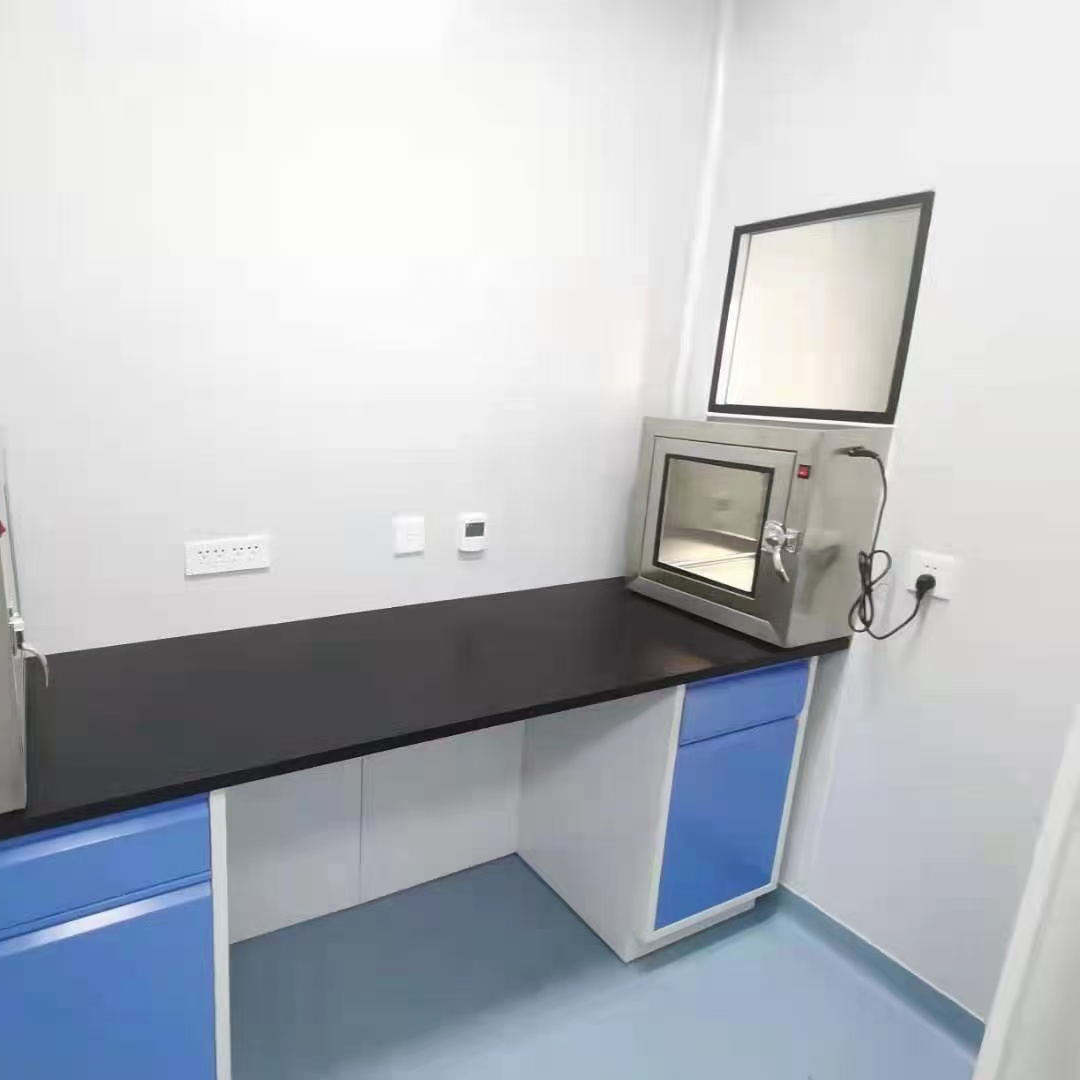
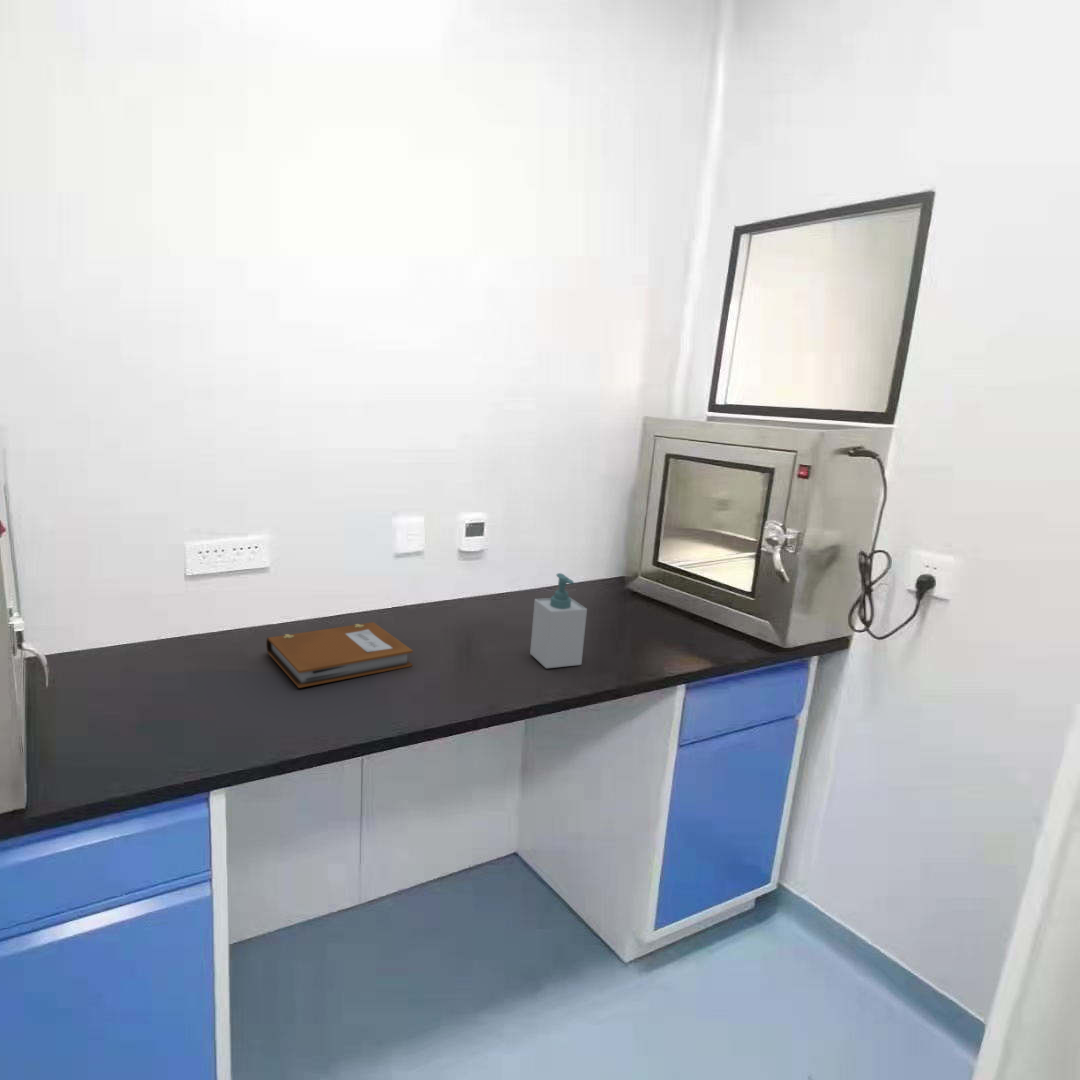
+ notebook [265,621,414,689]
+ soap bottle [529,572,588,669]
